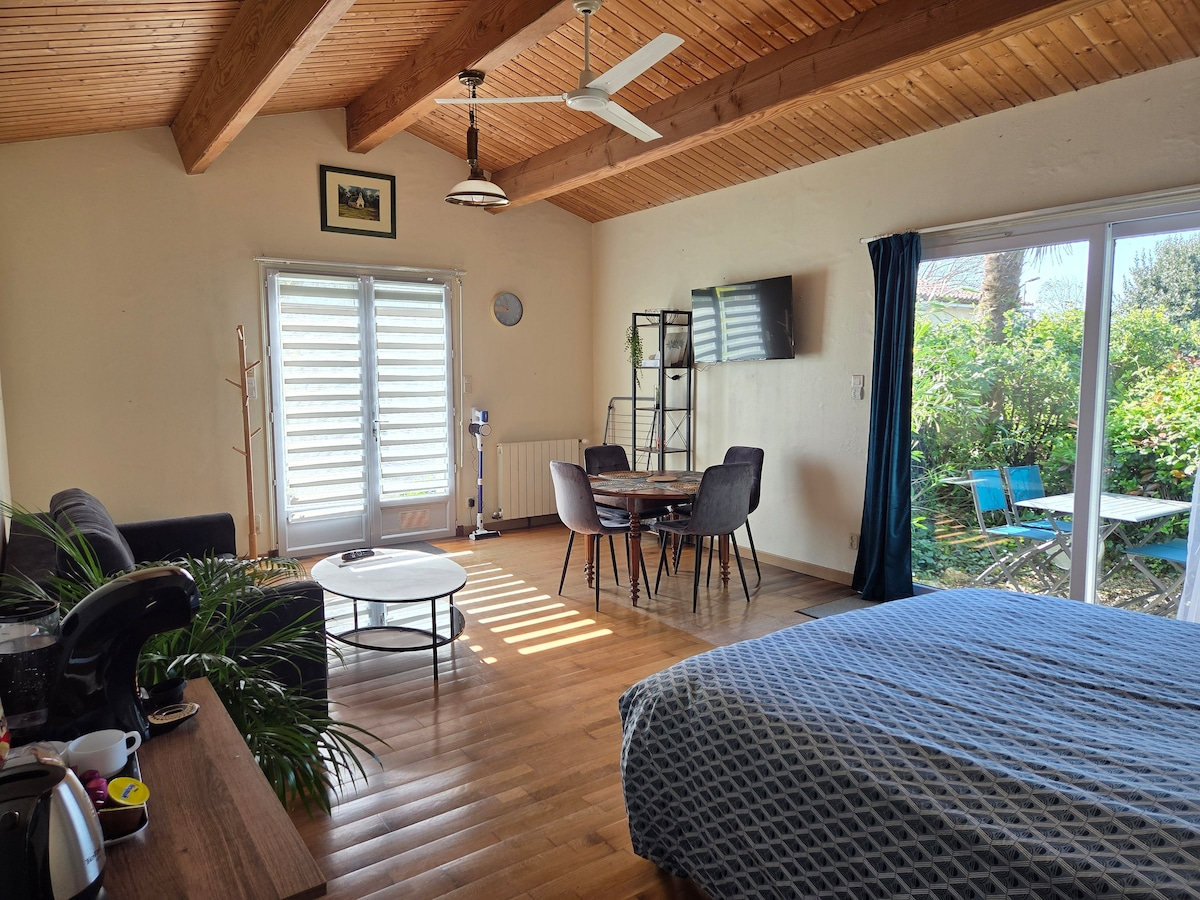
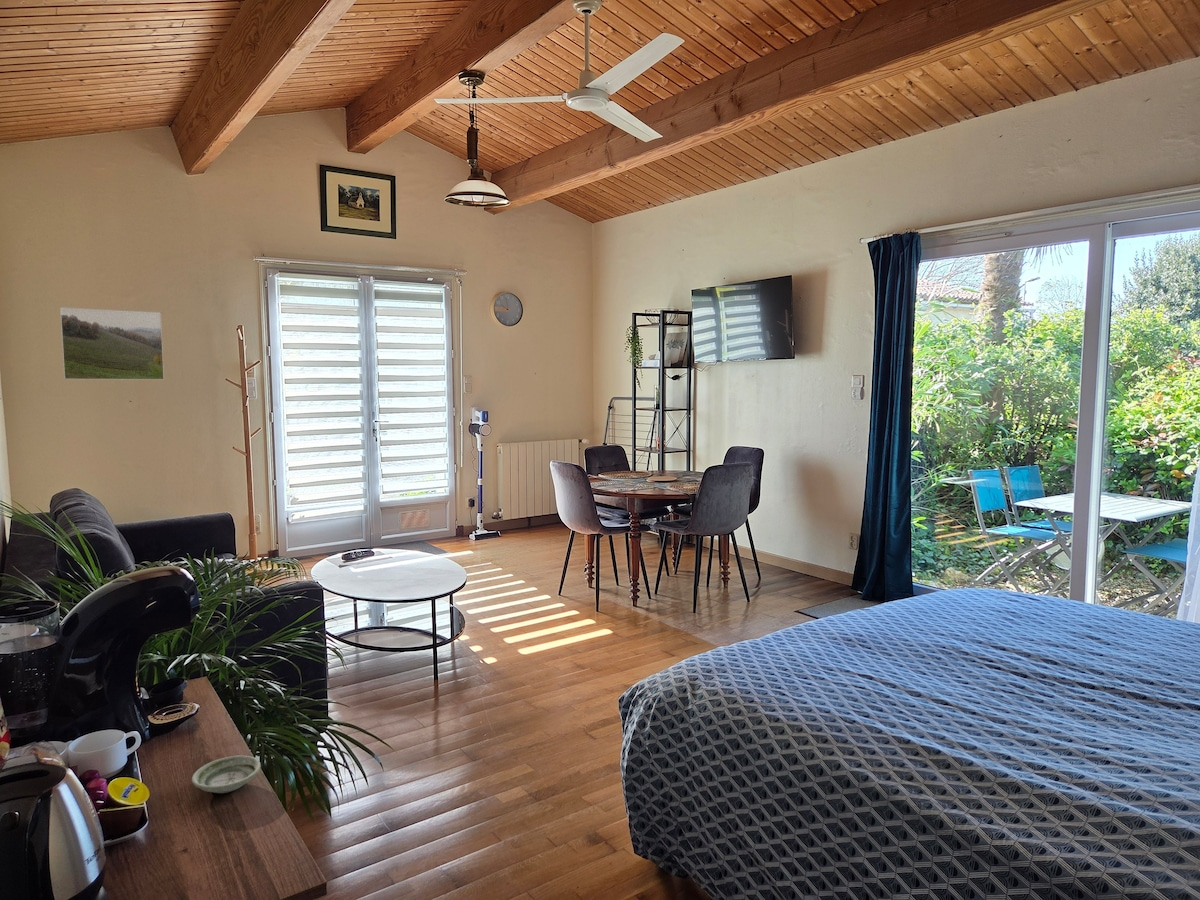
+ saucer [191,755,262,794]
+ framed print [59,306,165,381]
